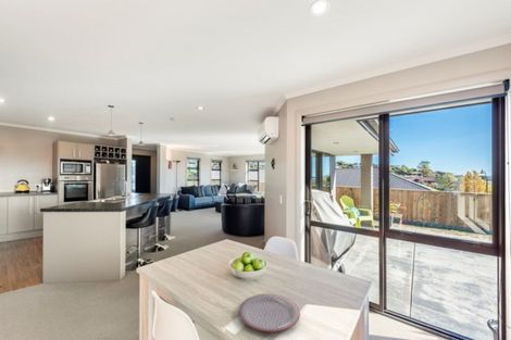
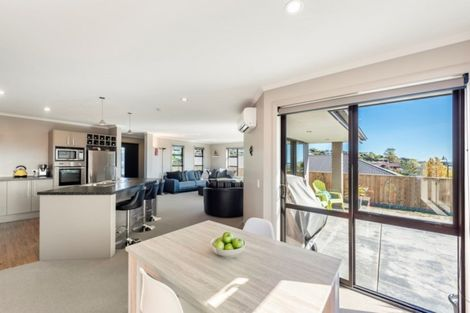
- plate [238,293,301,333]
